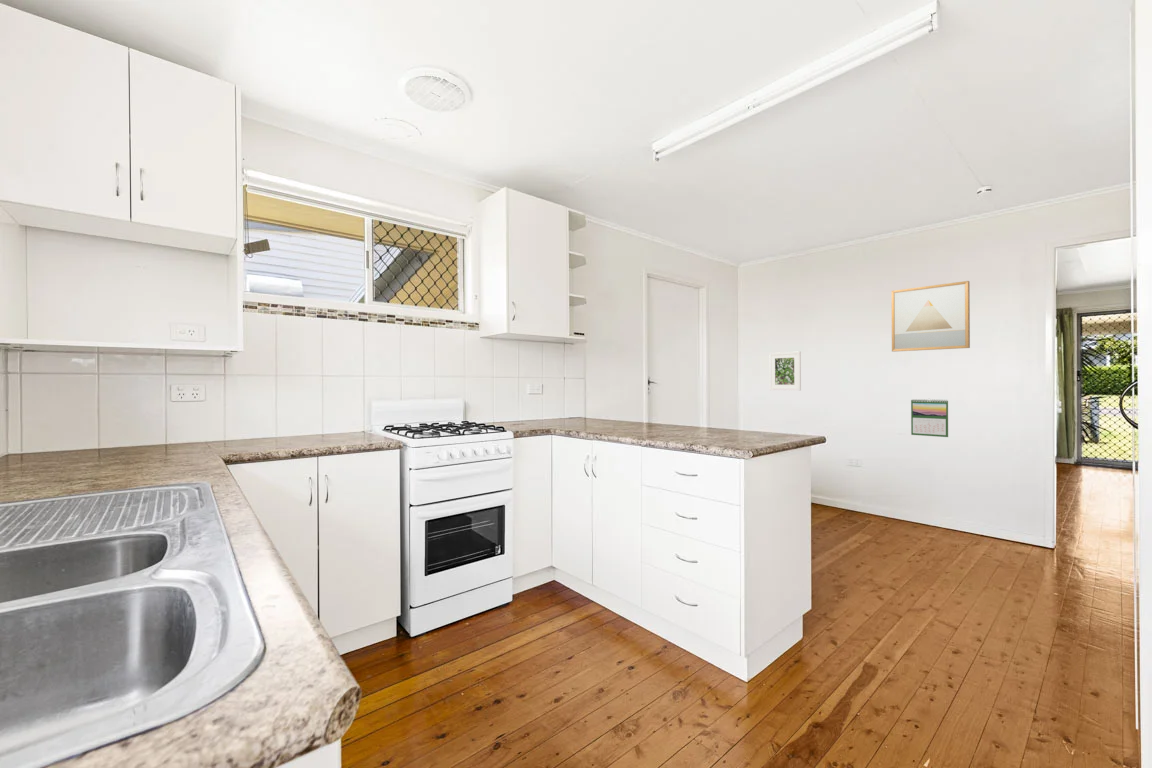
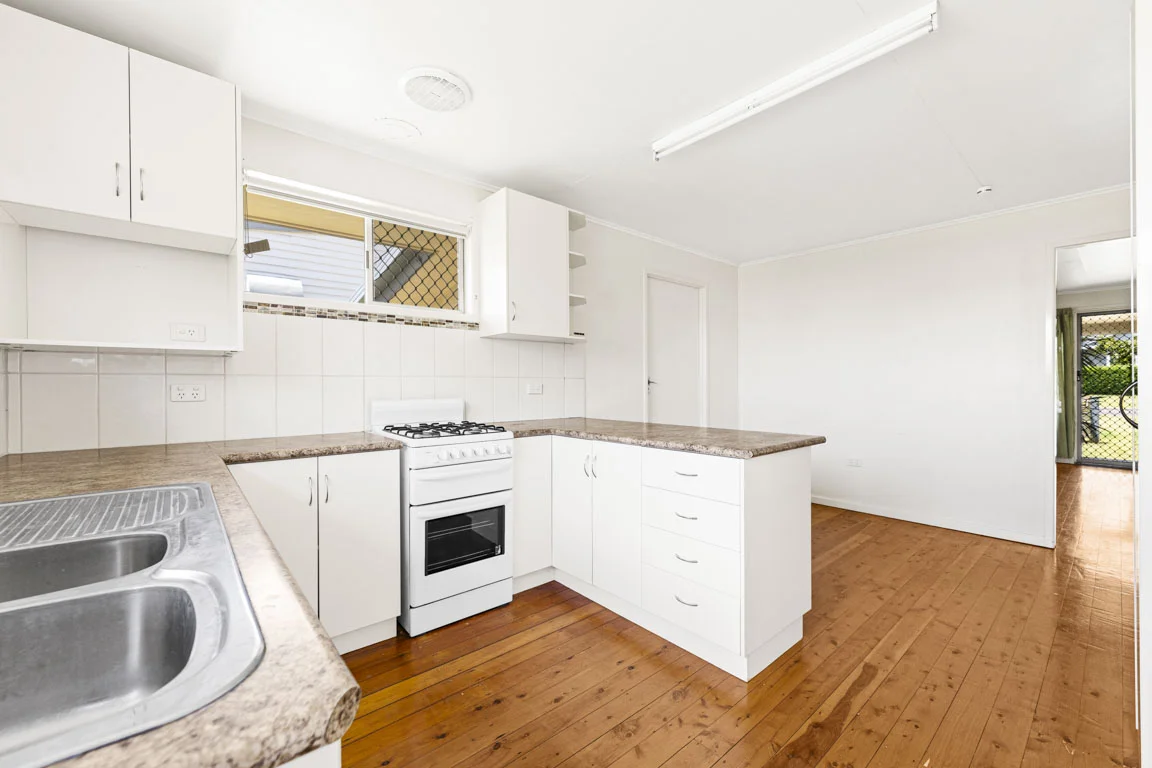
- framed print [768,350,802,391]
- calendar [910,398,949,438]
- wall art [891,280,971,353]
